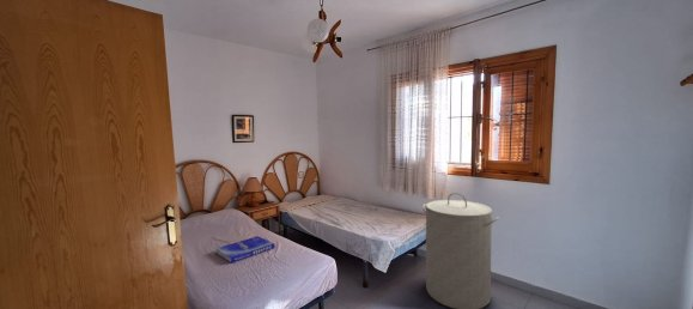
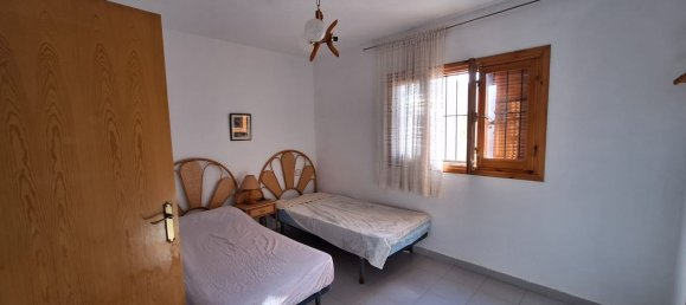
- laundry hamper [421,192,501,309]
- book [215,235,276,263]
